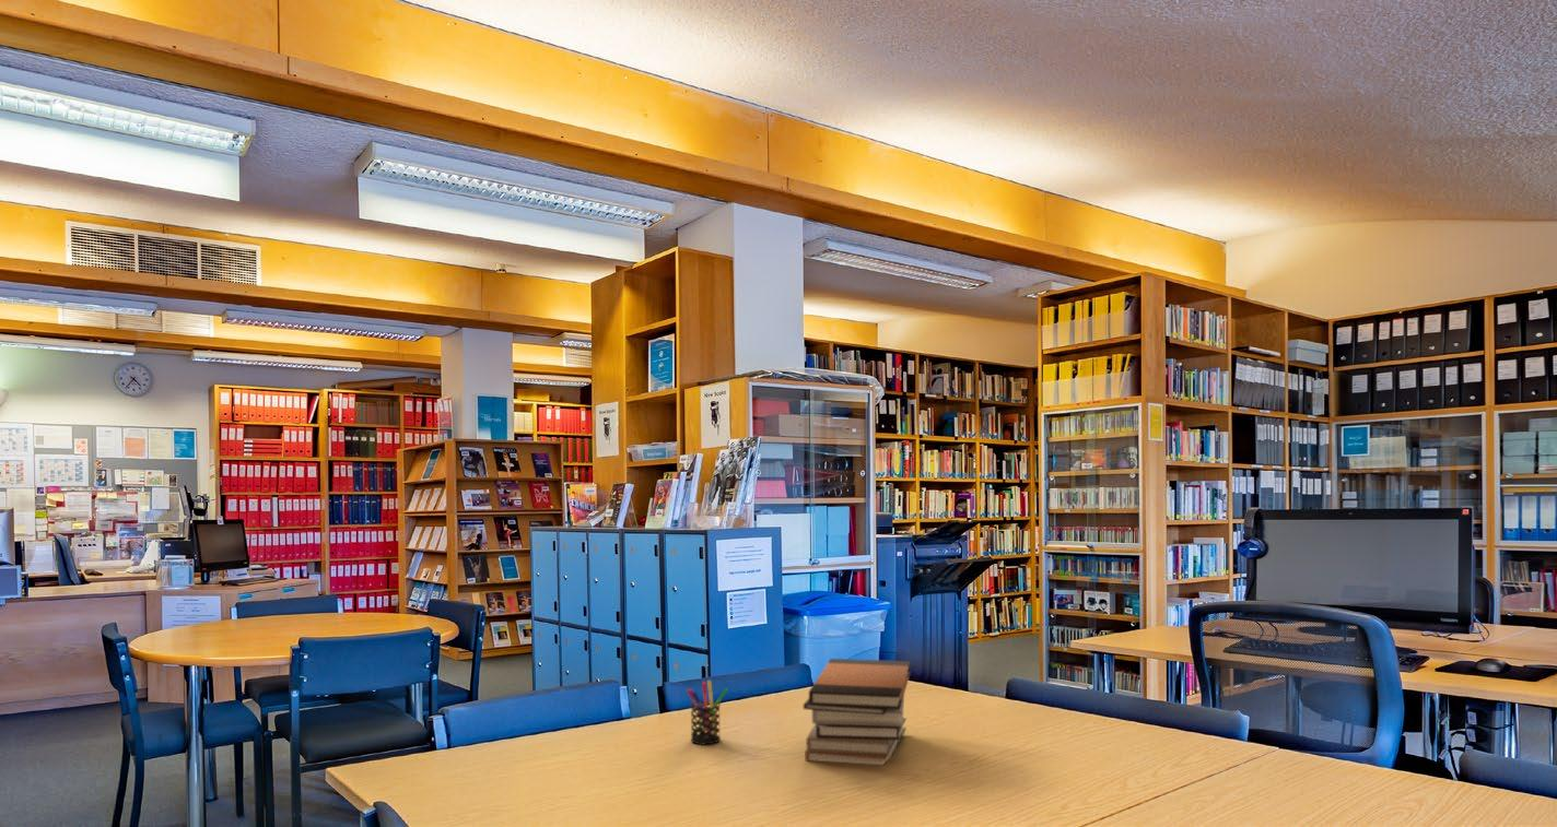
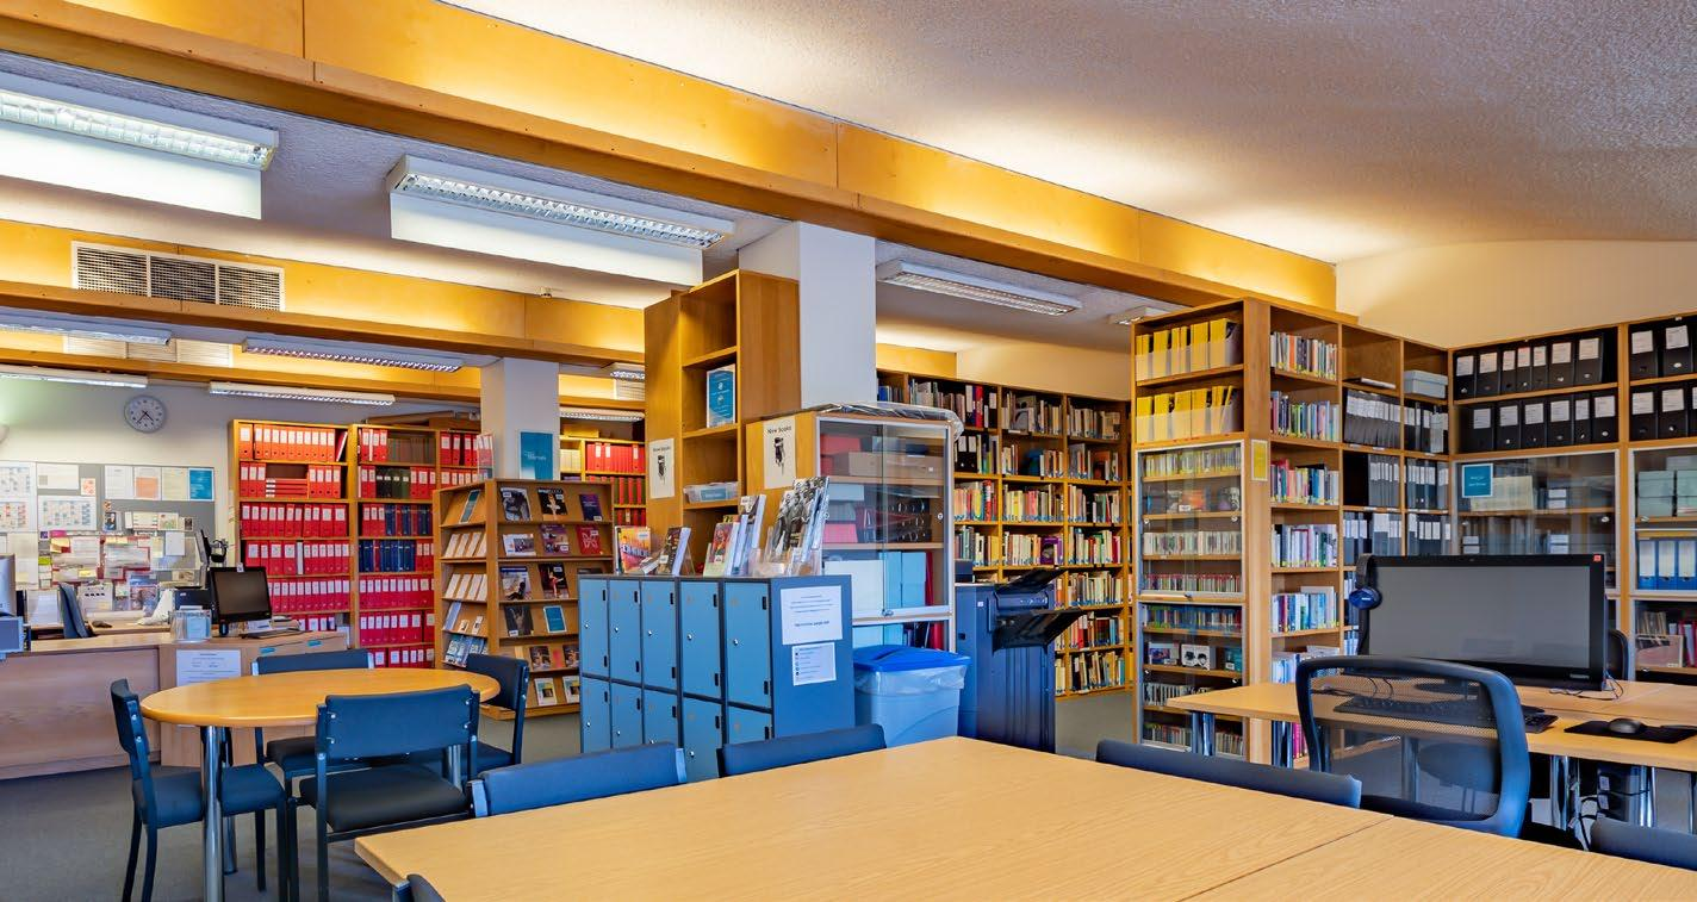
- pen holder [686,680,729,746]
- book stack [803,658,912,766]
